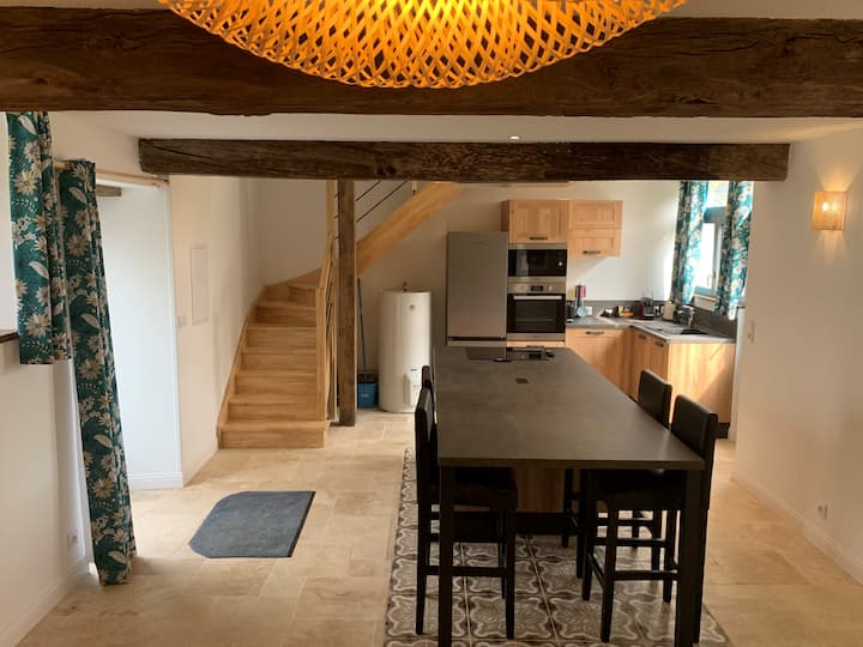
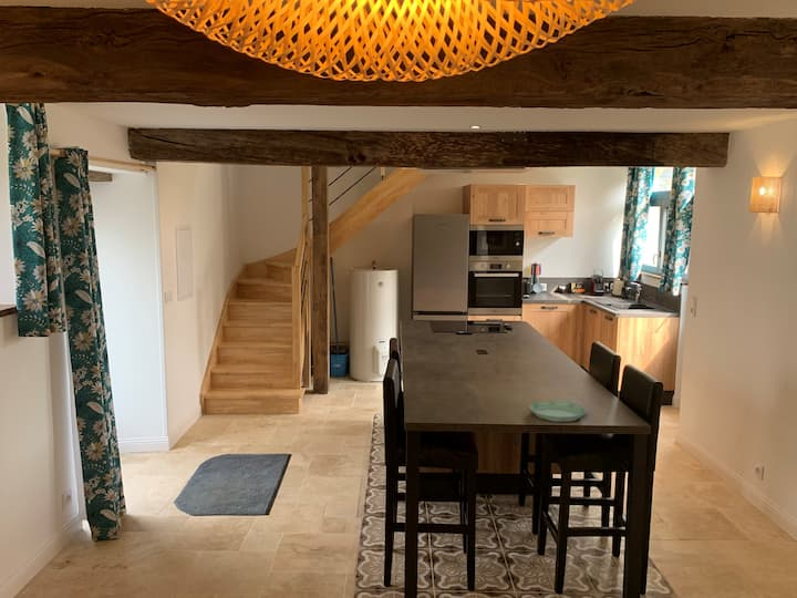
+ saucer [529,400,587,423]
